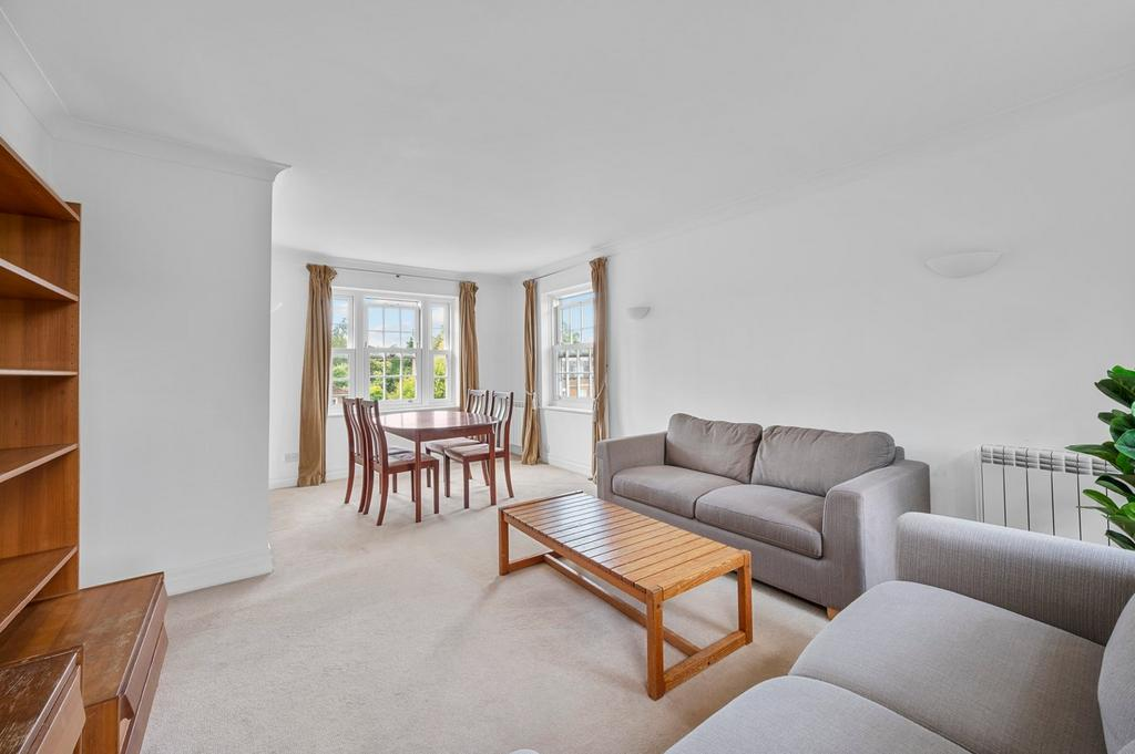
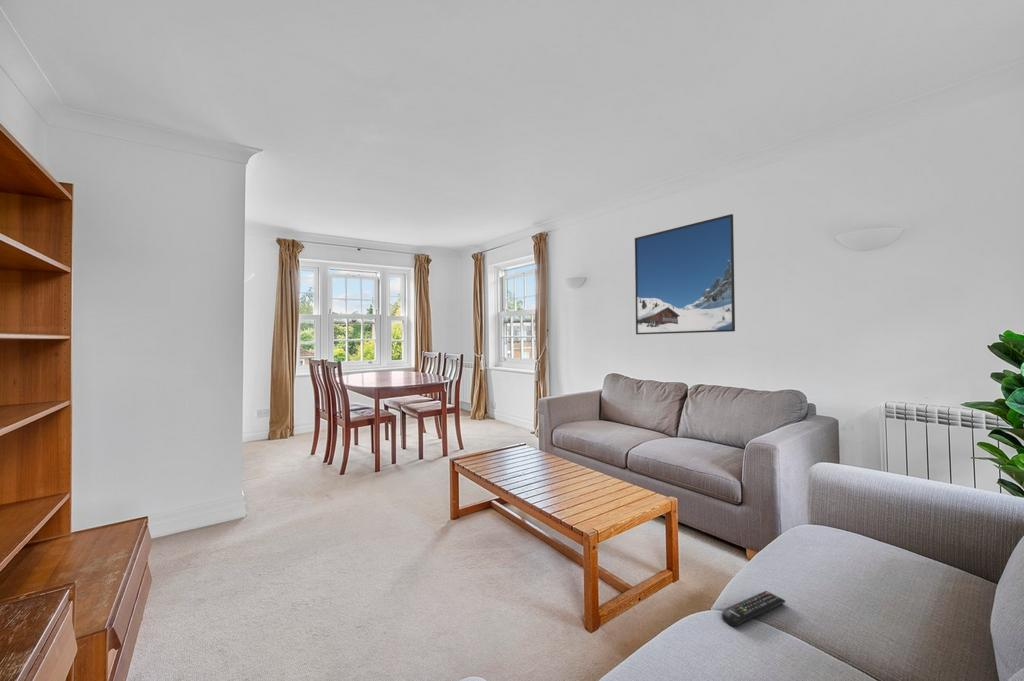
+ remote control [721,590,787,628]
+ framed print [634,213,736,336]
